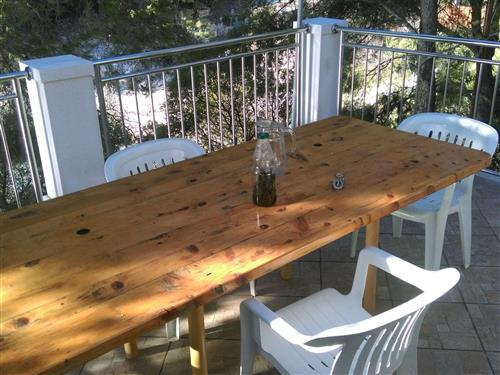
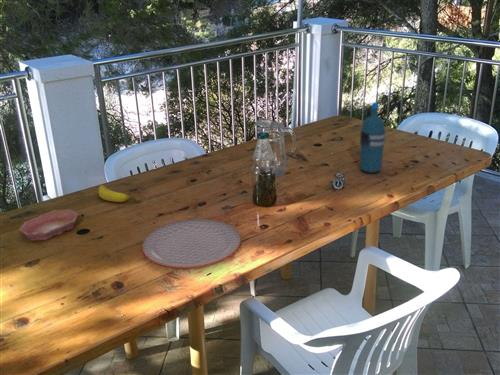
+ water bottle [359,102,386,174]
+ banana [97,184,141,203]
+ bowl [18,208,80,242]
+ plate [141,218,242,269]
